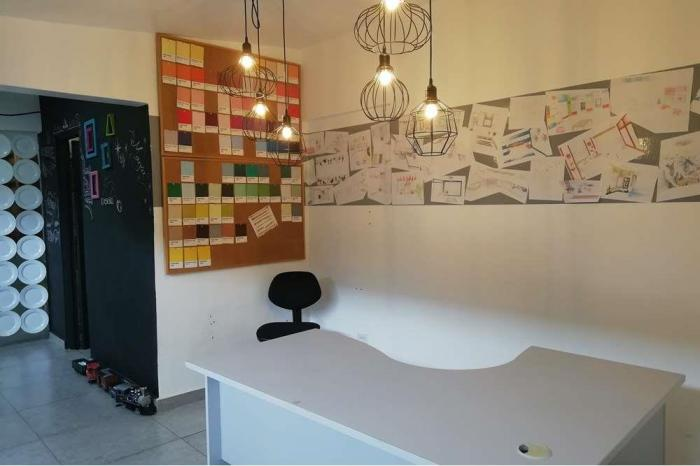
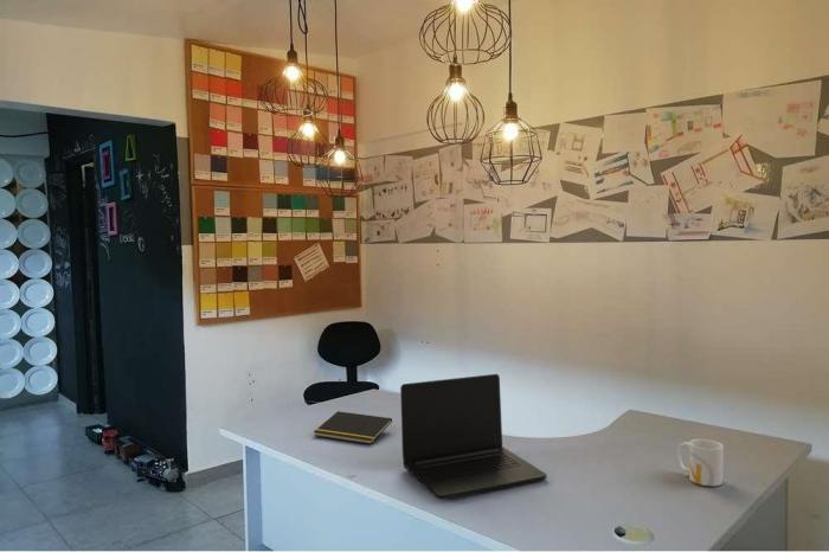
+ laptop [399,373,548,500]
+ mug [675,438,725,487]
+ notepad [313,410,393,445]
